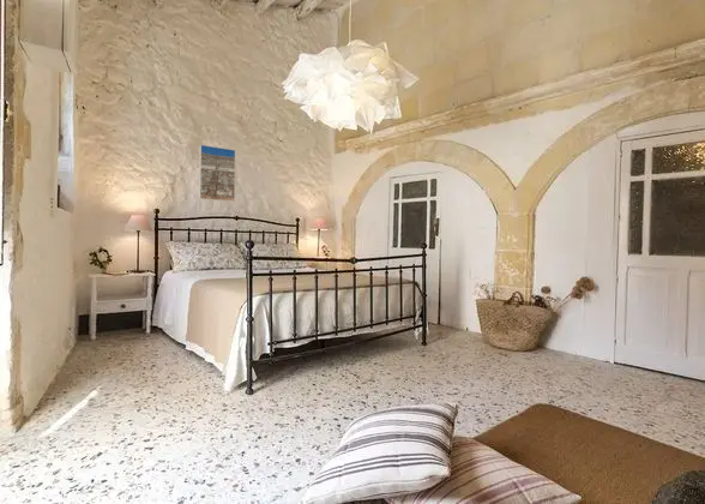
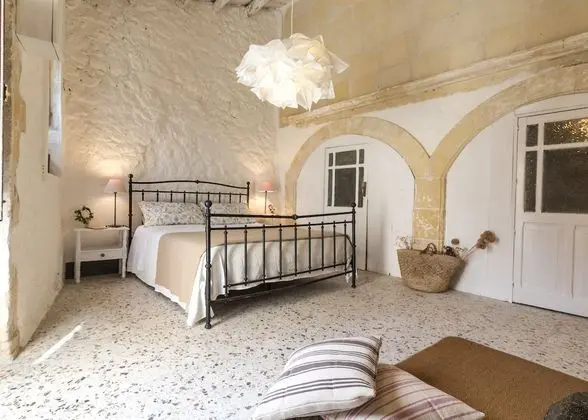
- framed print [198,144,236,203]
